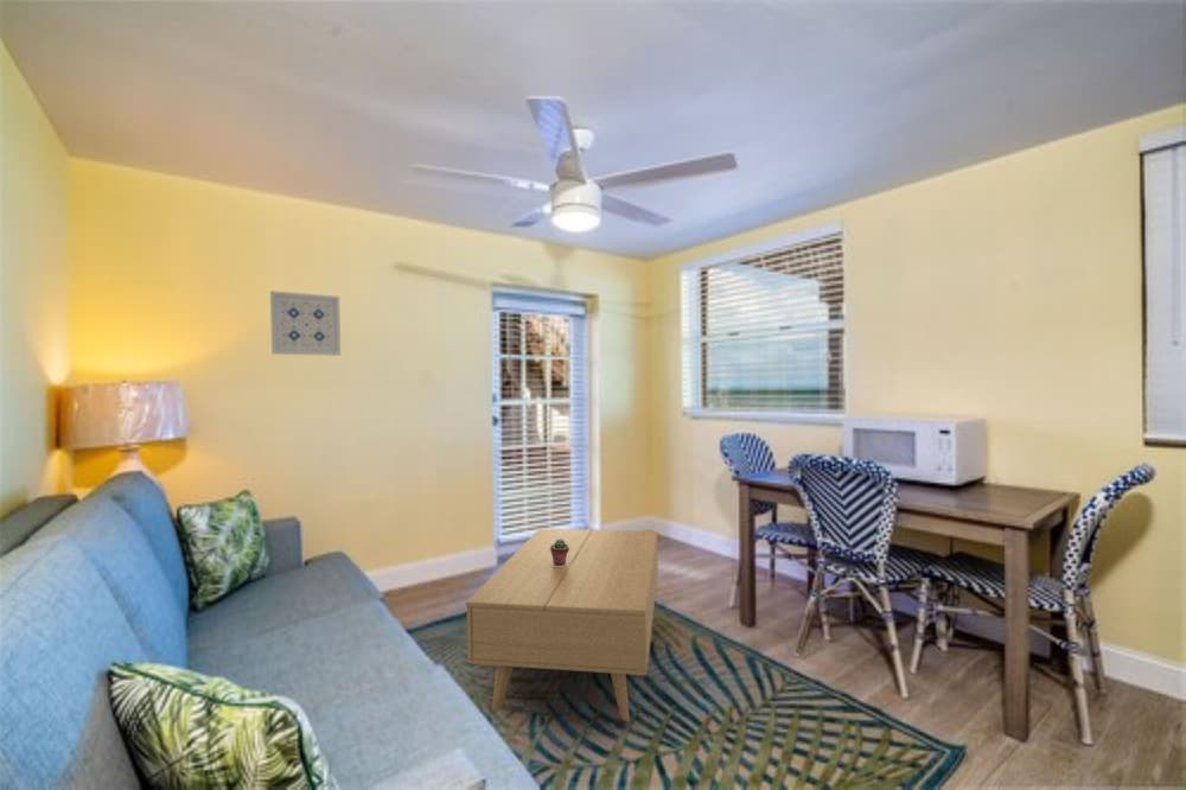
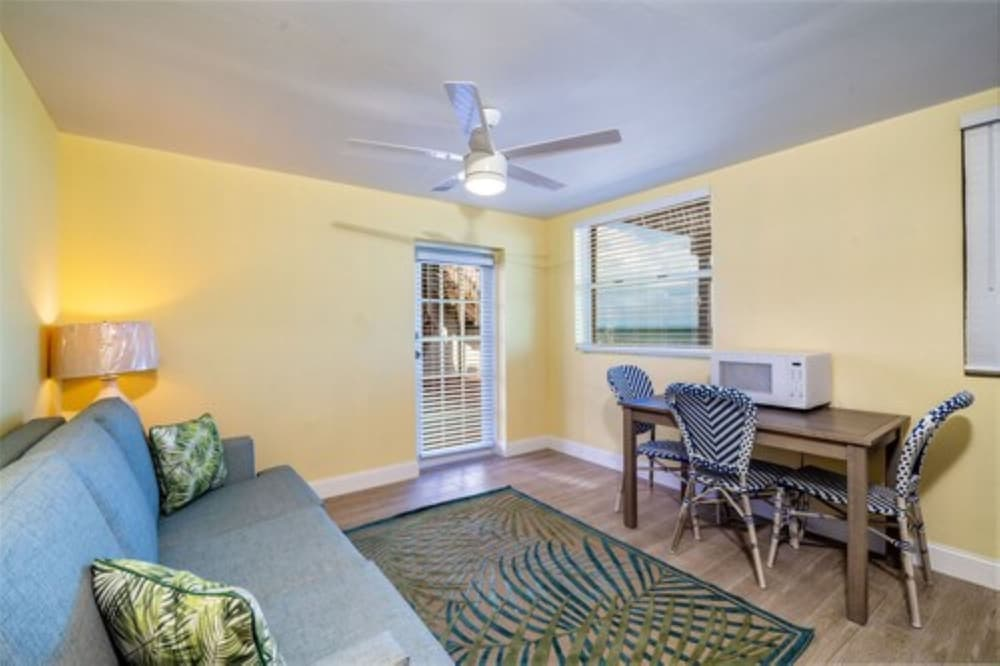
- wall art [269,289,342,357]
- coffee table [465,528,659,722]
- potted succulent [550,539,569,566]
